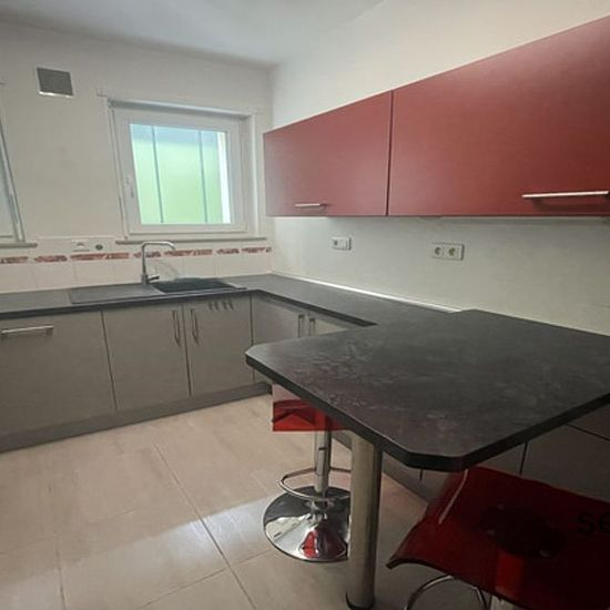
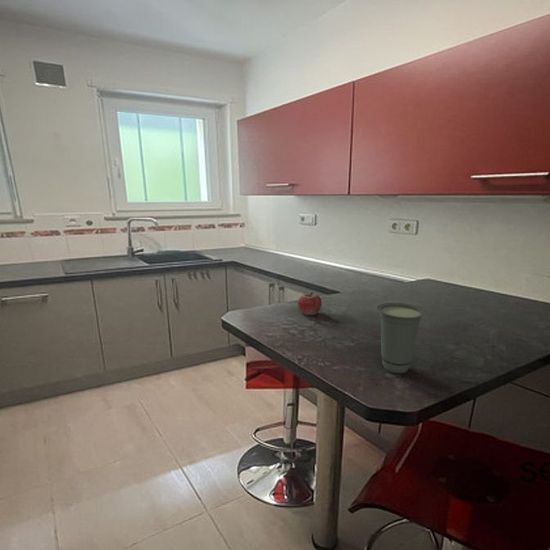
+ cup [376,302,426,374]
+ fruit [297,291,323,316]
